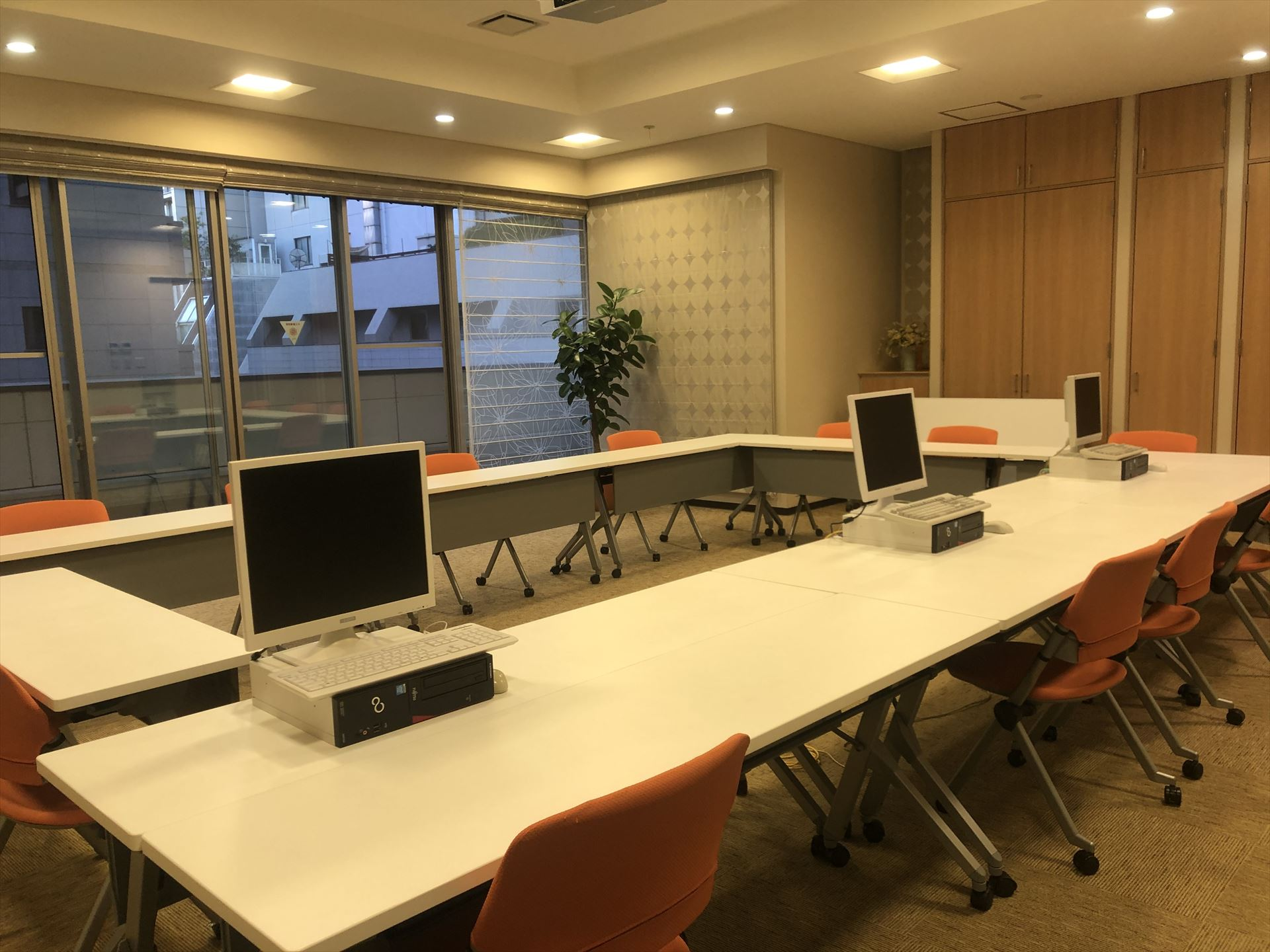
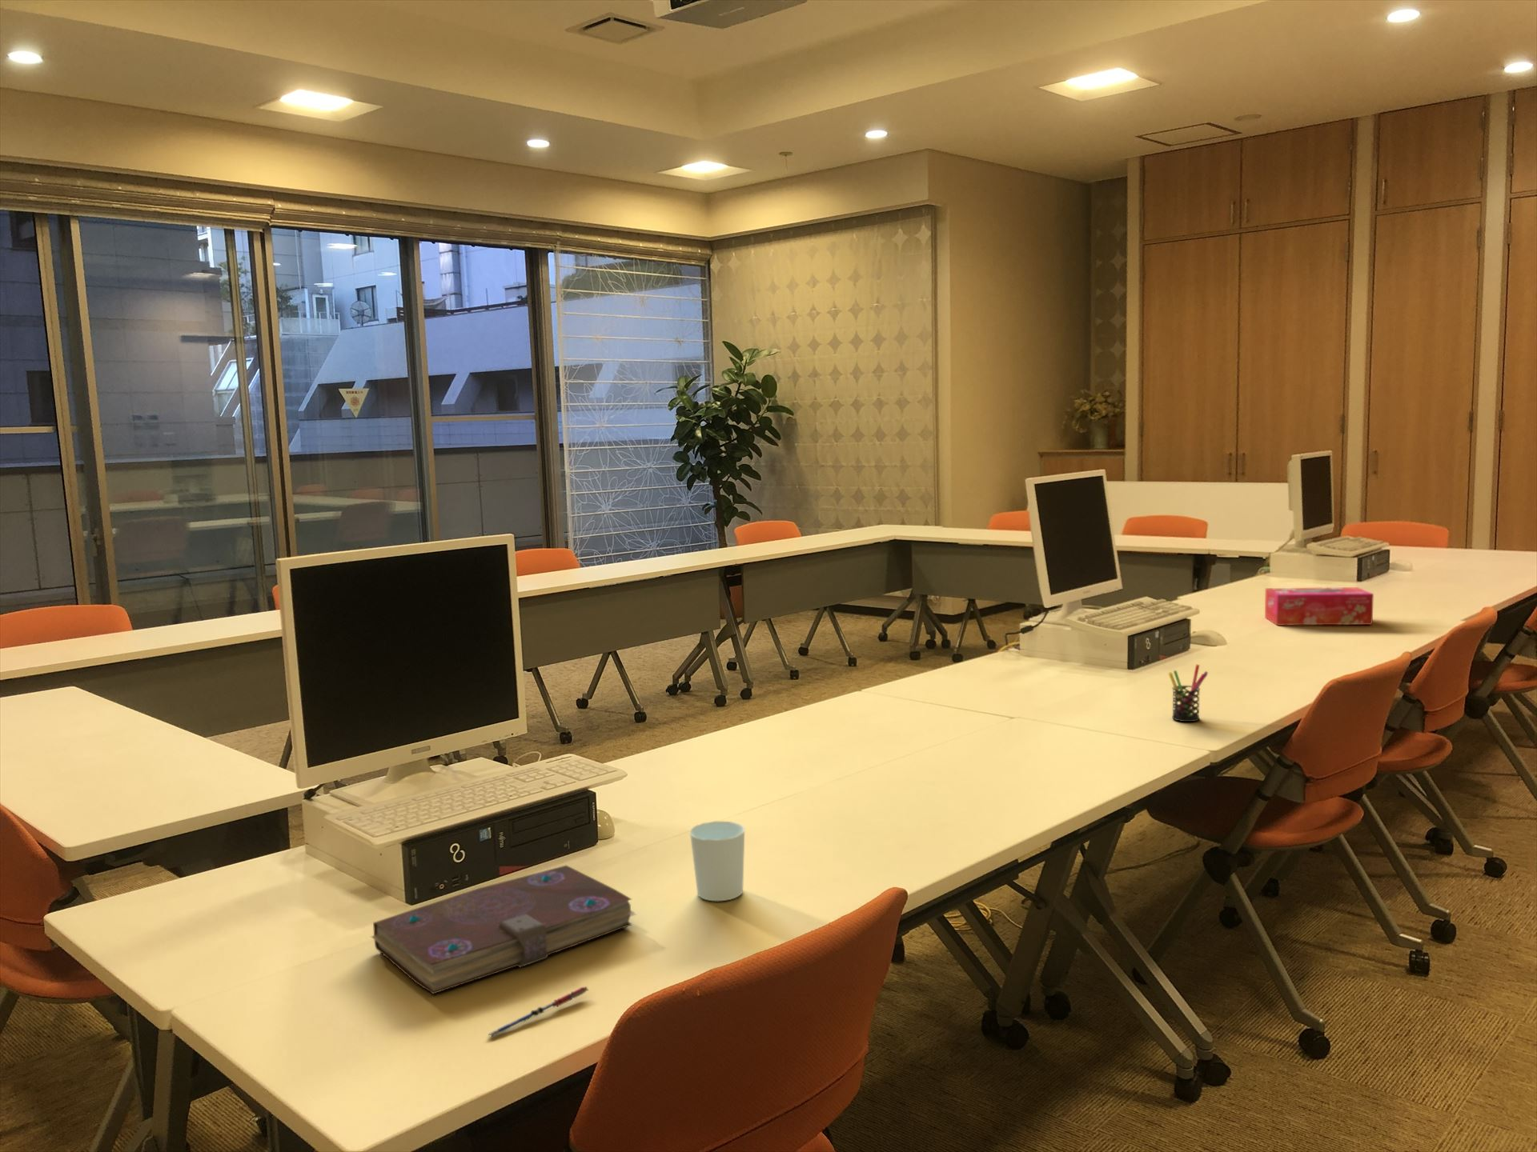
+ pen holder [1168,664,1209,722]
+ cup [690,820,746,902]
+ tissue box [1263,587,1375,627]
+ book [370,865,638,995]
+ pen [487,985,589,1038]
